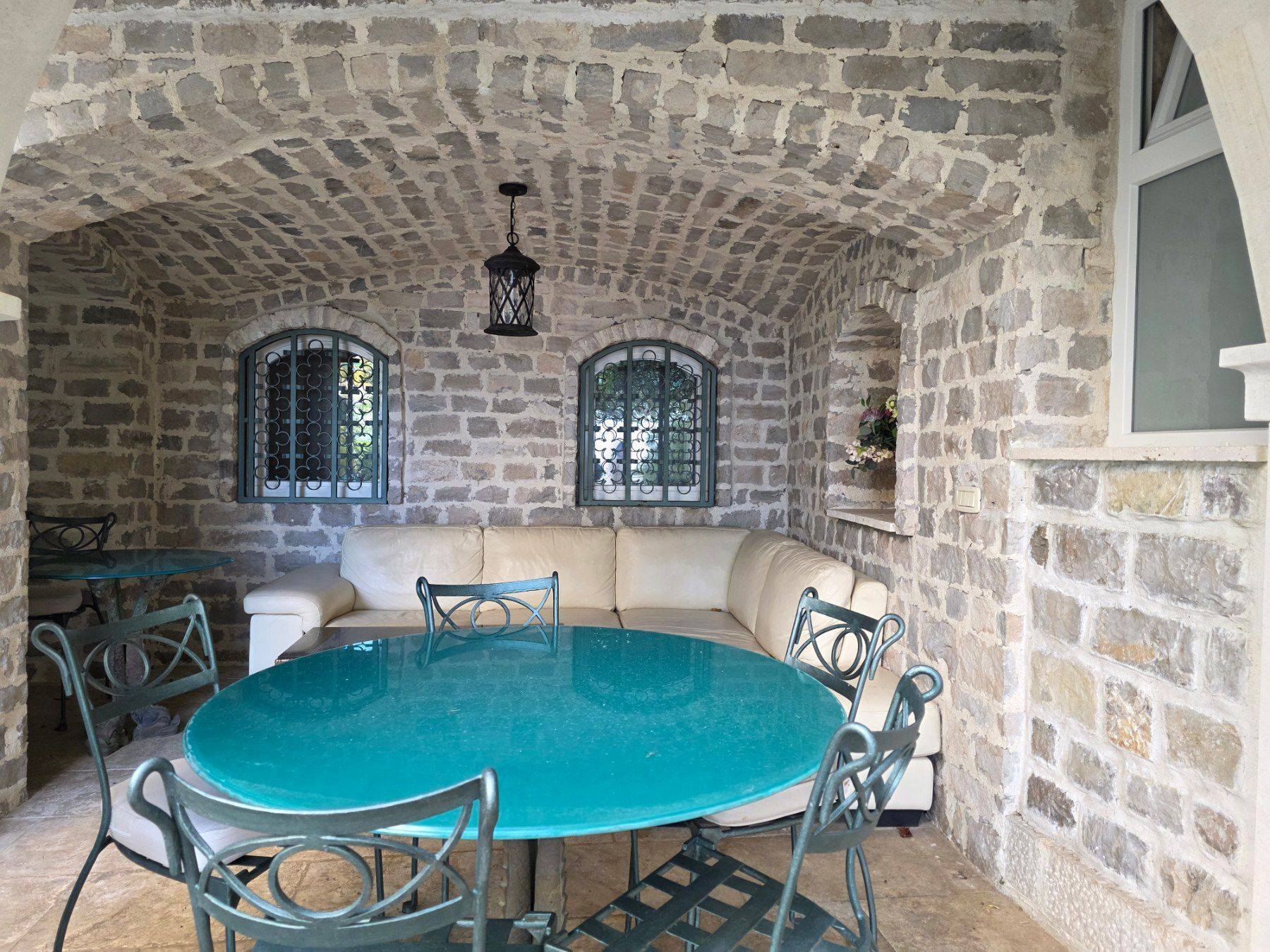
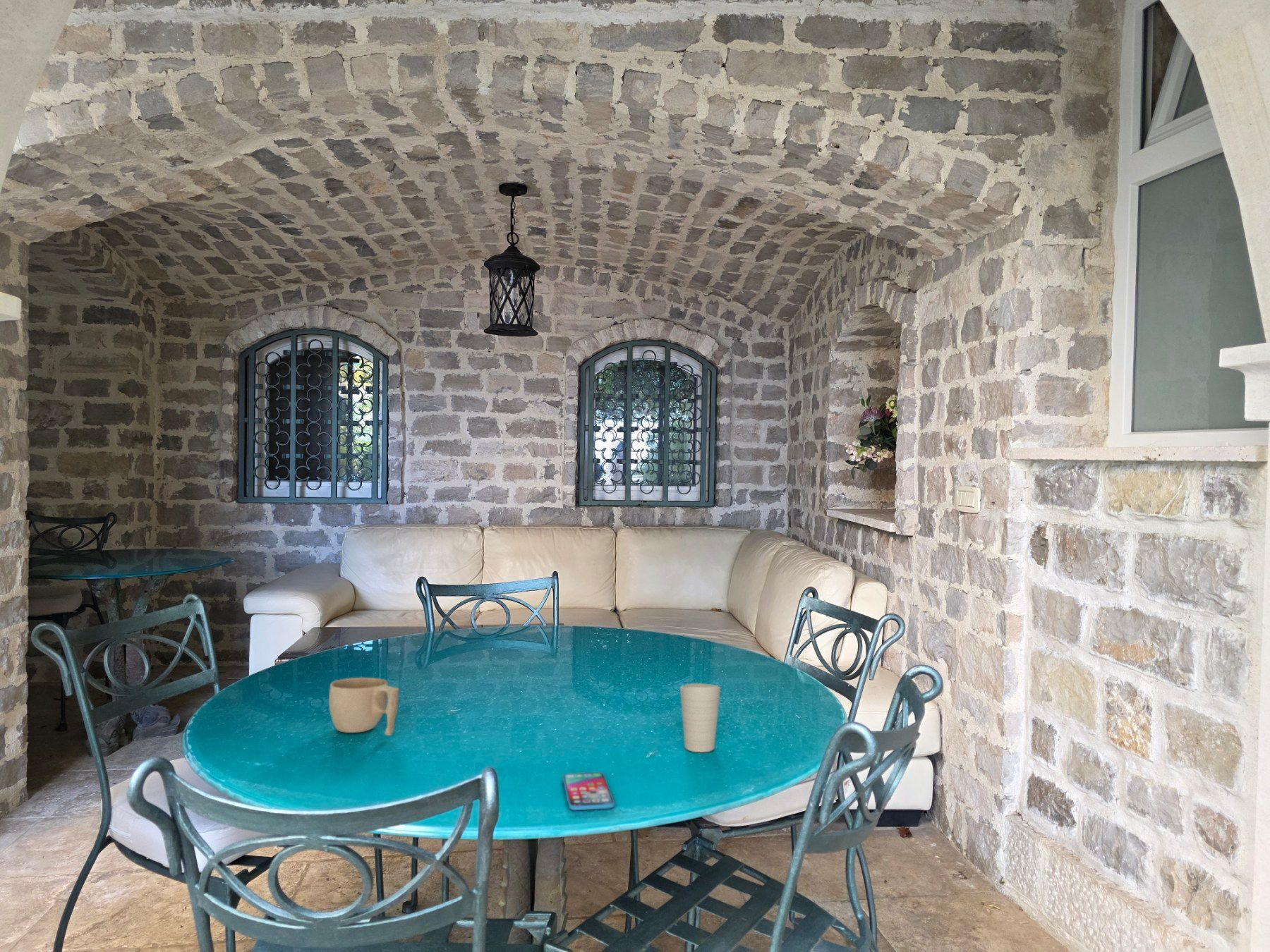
+ cup [328,677,400,736]
+ smartphone [562,771,615,811]
+ cup [679,683,721,753]
